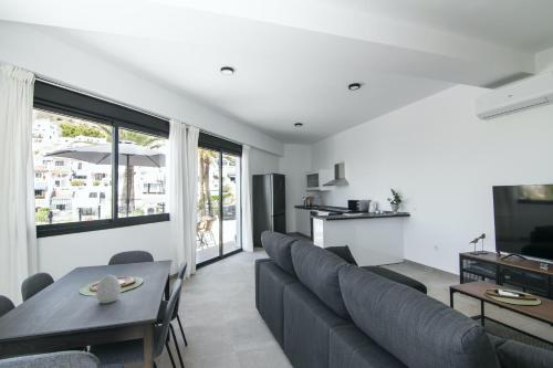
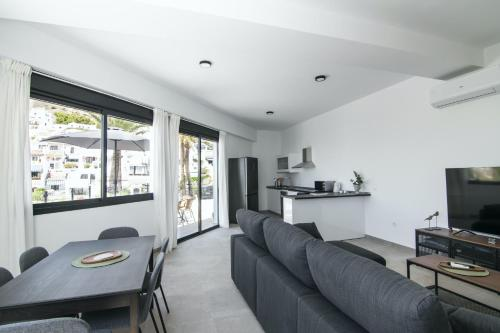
- decorative egg [95,274,122,304]
